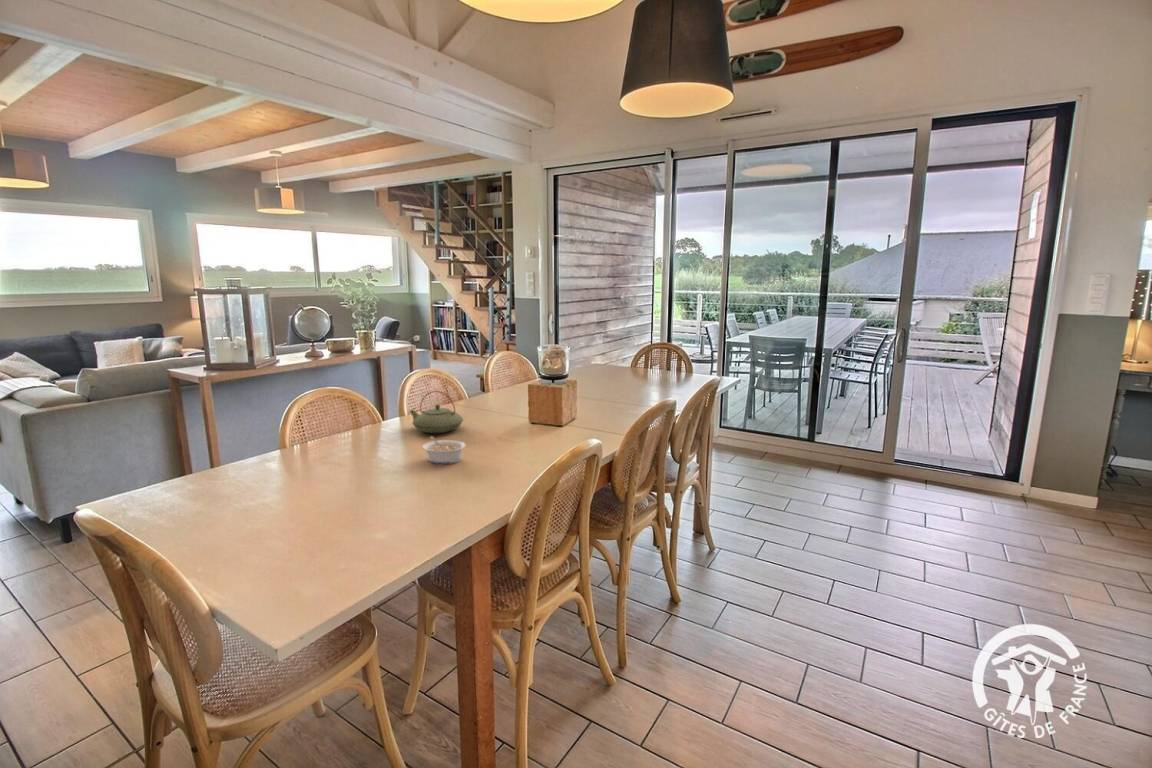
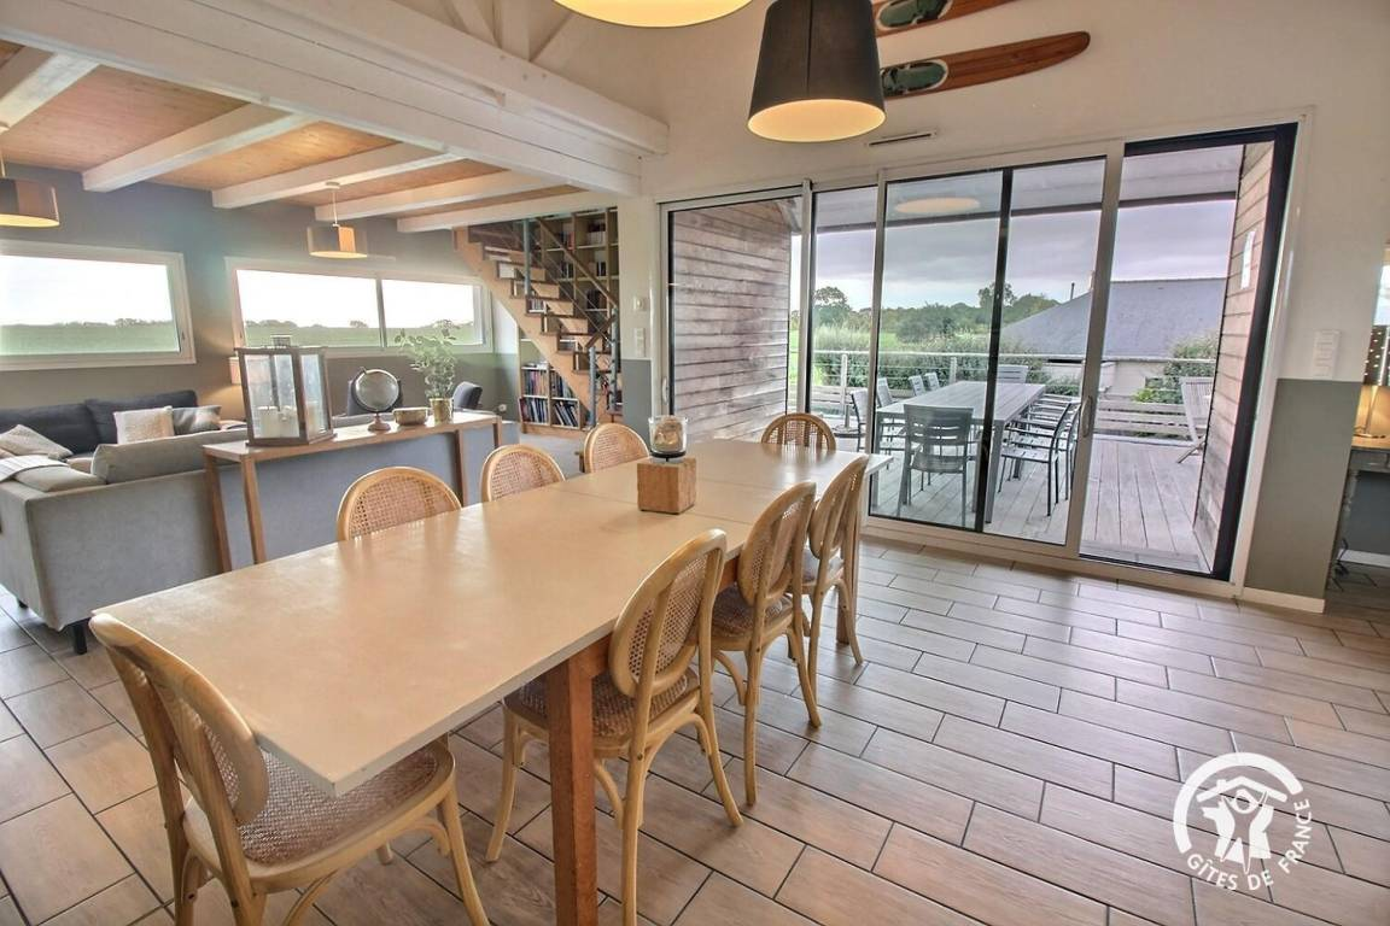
- legume [422,435,467,465]
- teapot [408,390,464,434]
